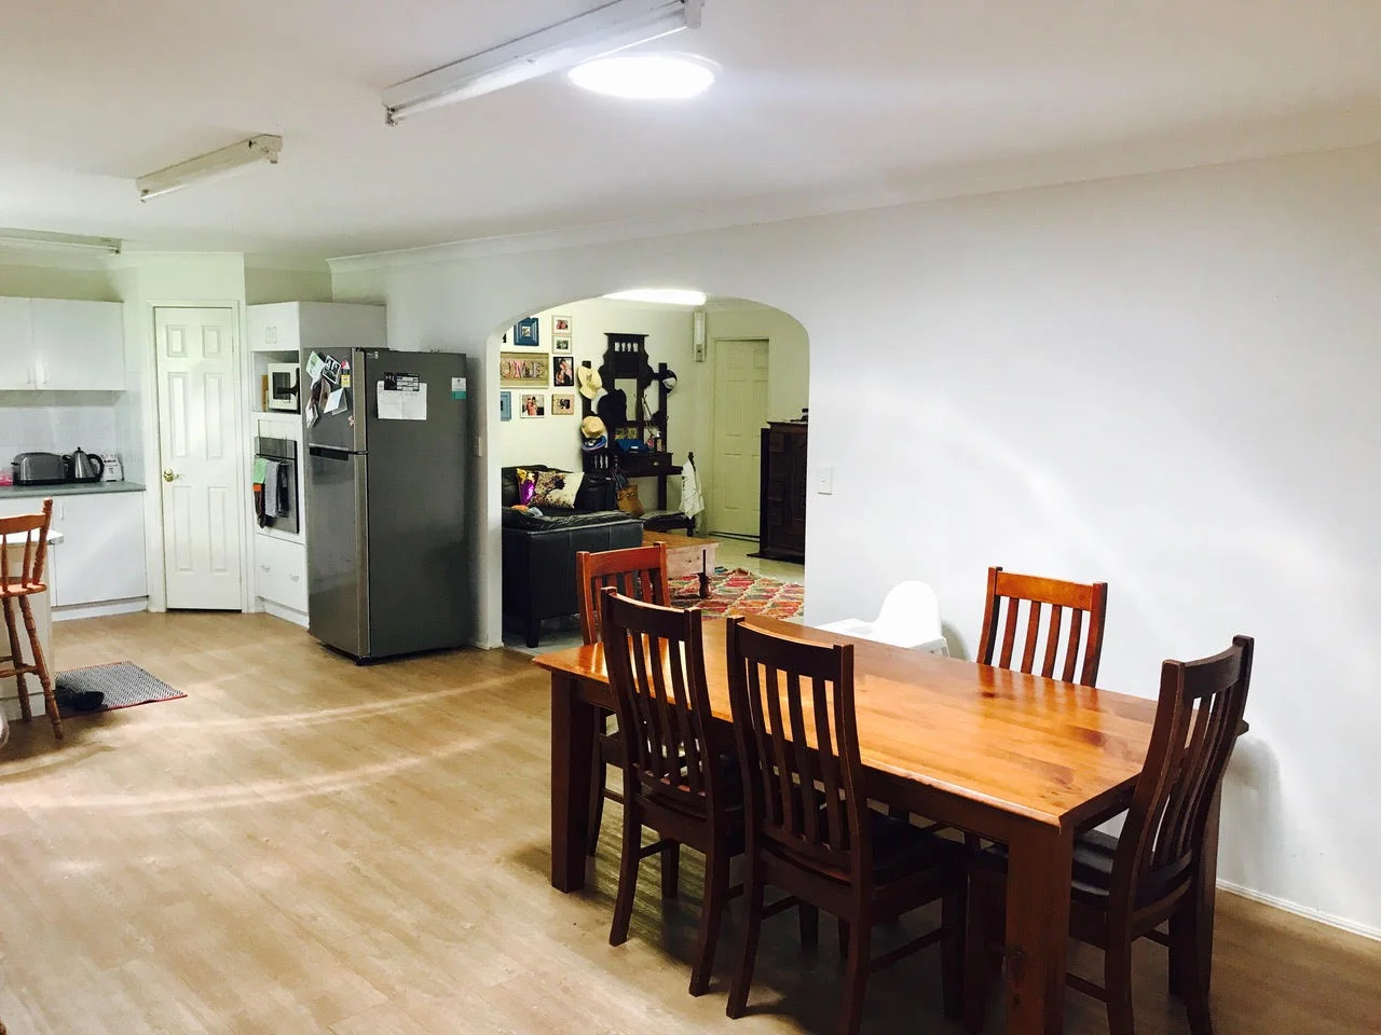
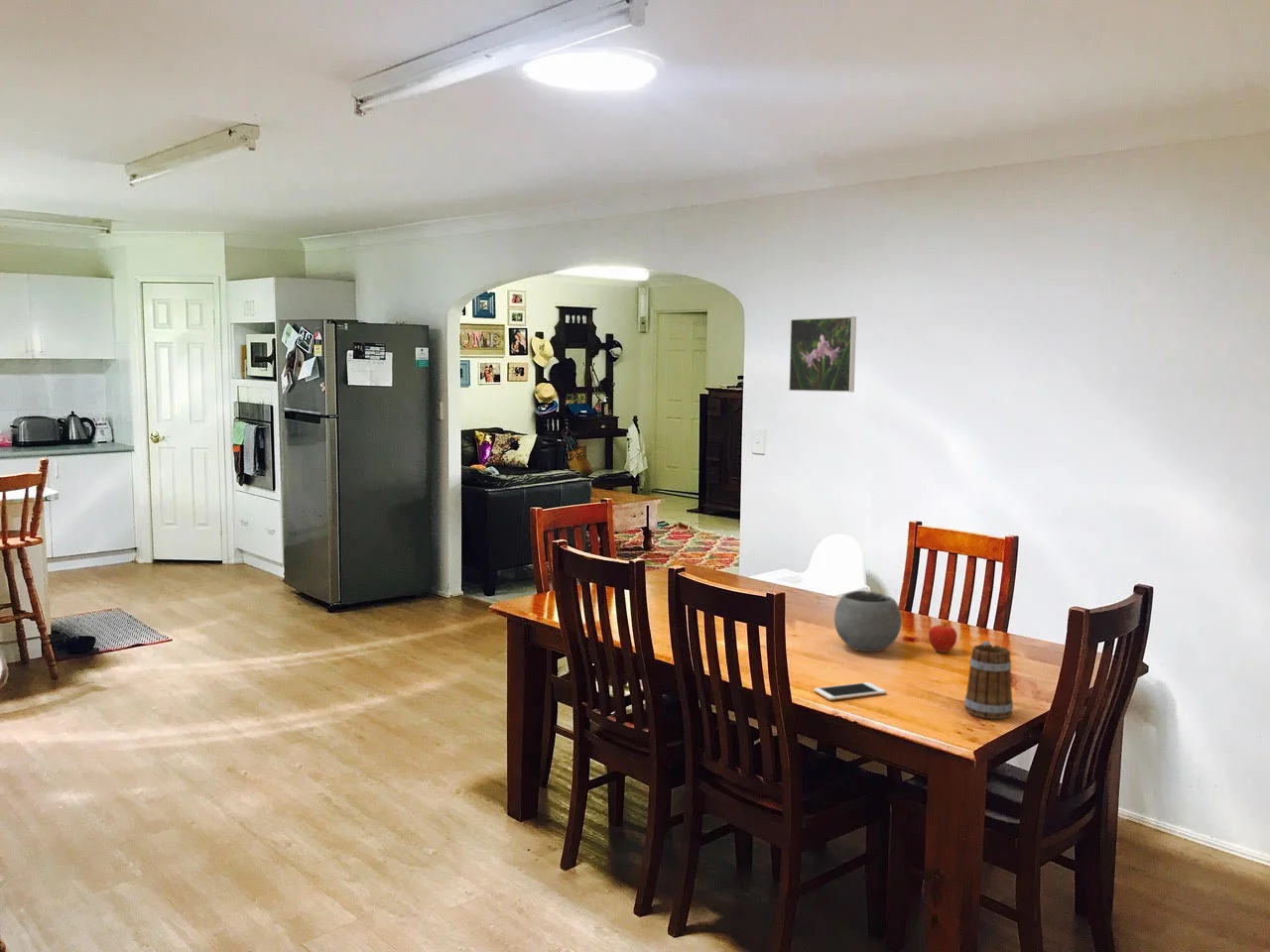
+ mug [963,641,1014,720]
+ cell phone [813,681,887,701]
+ fruit [928,623,958,654]
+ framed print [788,315,857,393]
+ bowl [833,590,903,653]
